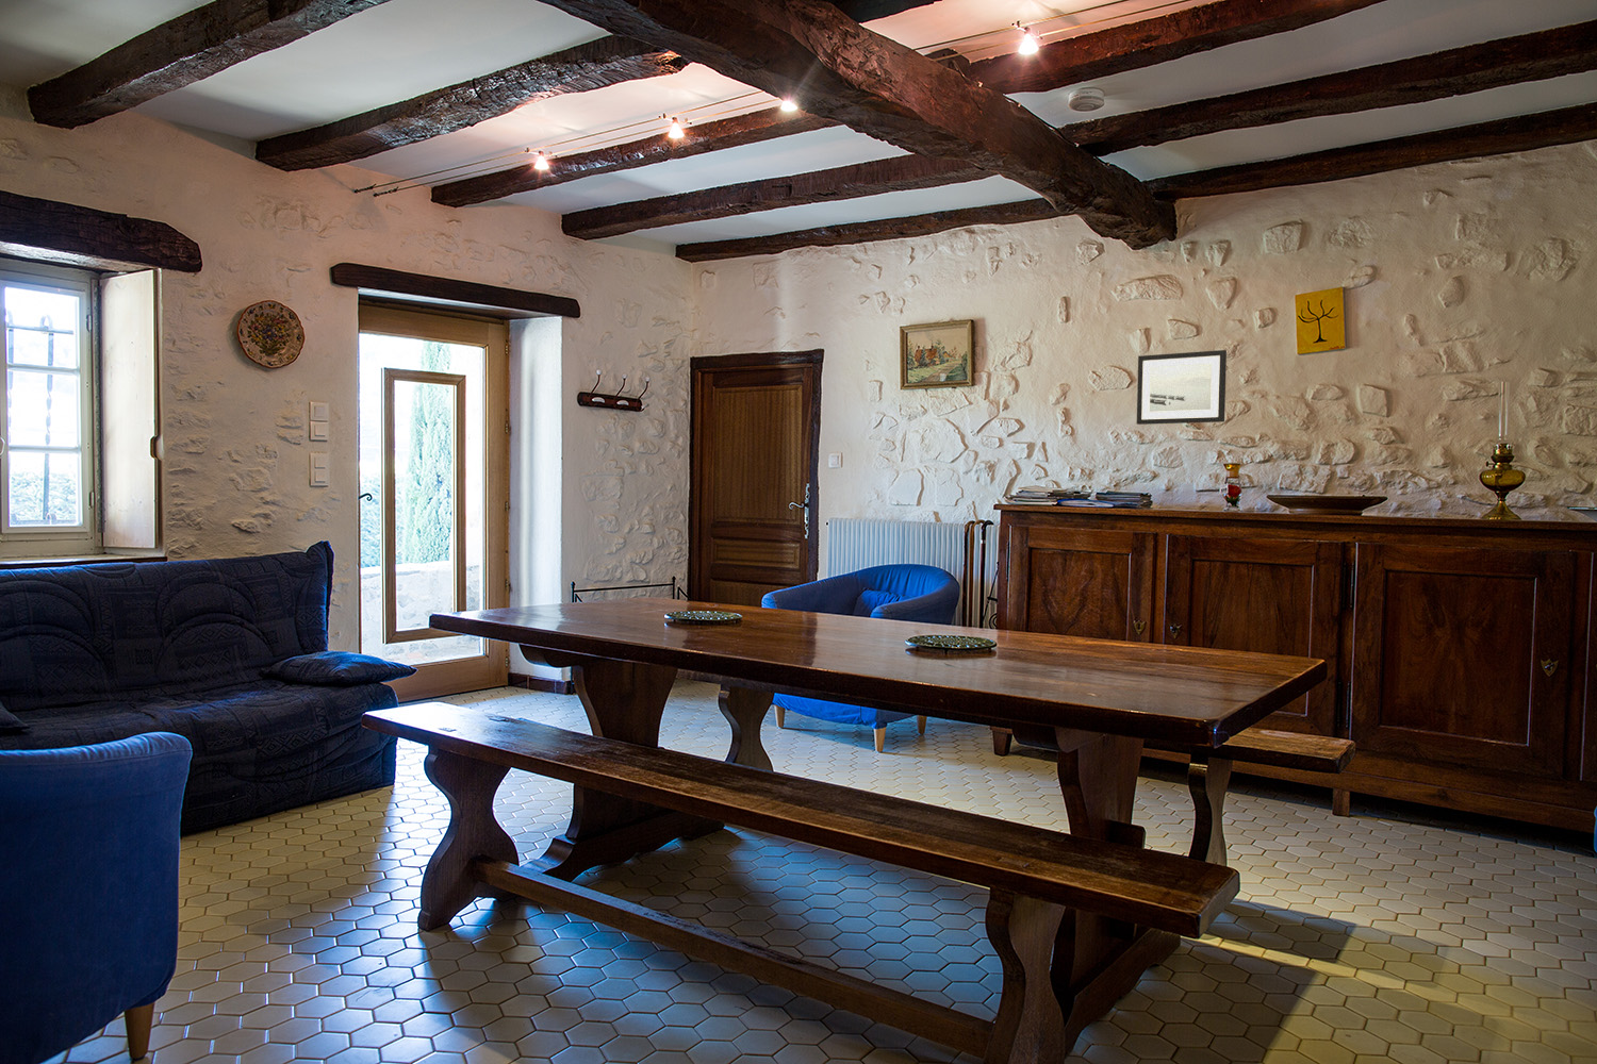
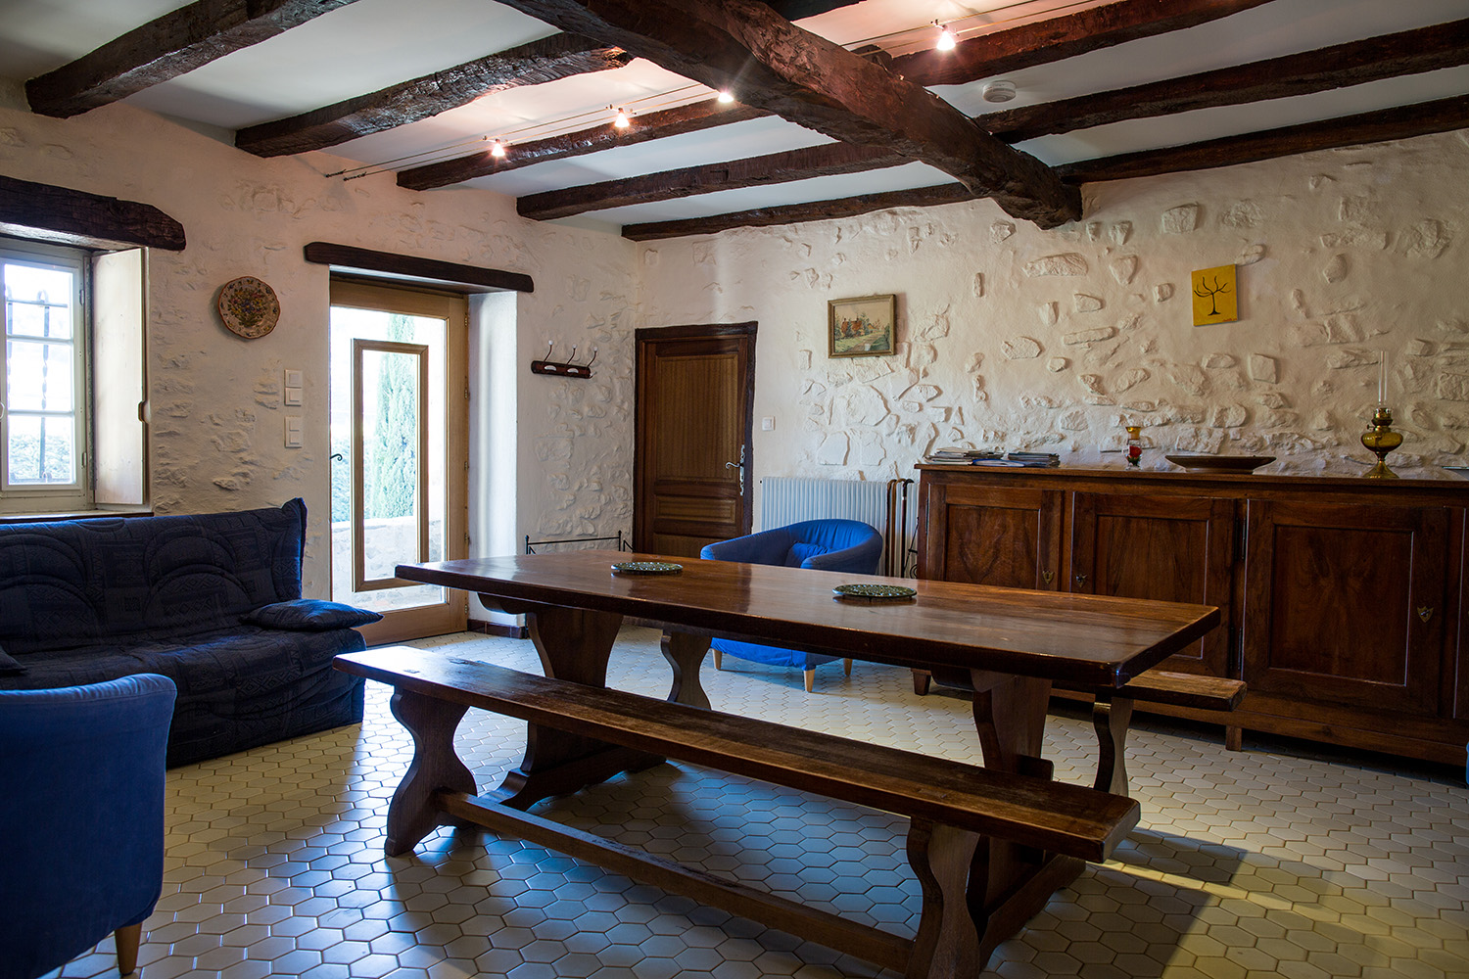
- wall art [1136,349,1227,425]
